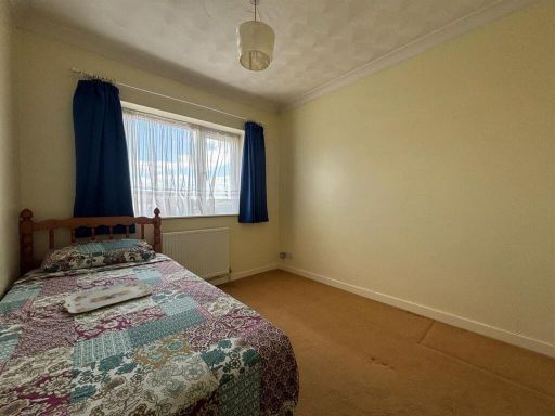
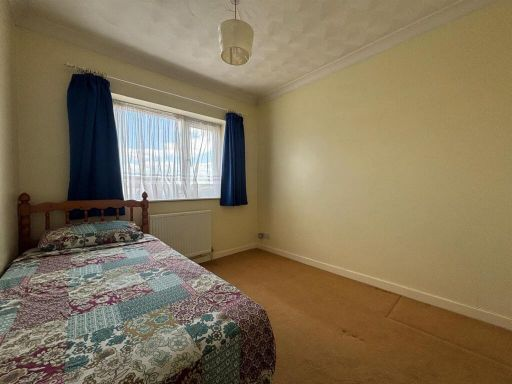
- serving tray [62,281,154,314]
